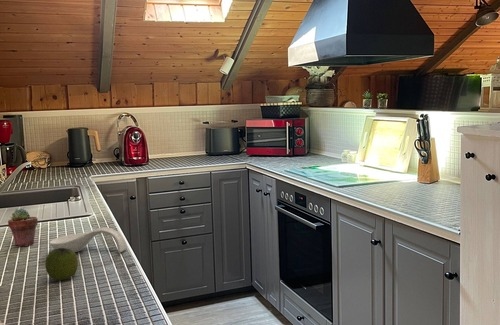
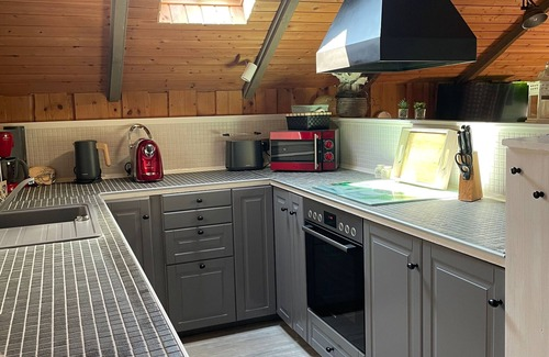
- potted succulent [7,208,39,247]
- spoon rest [48,226,128,253]
- apple [44,248,79,281]
